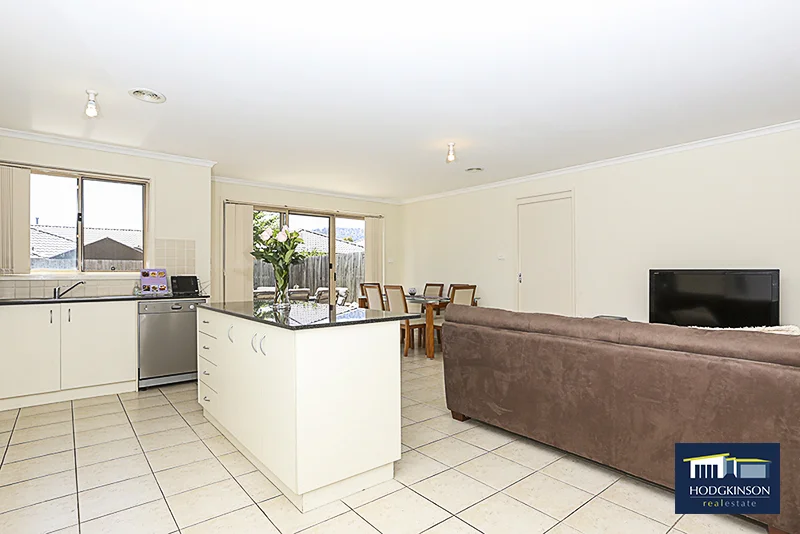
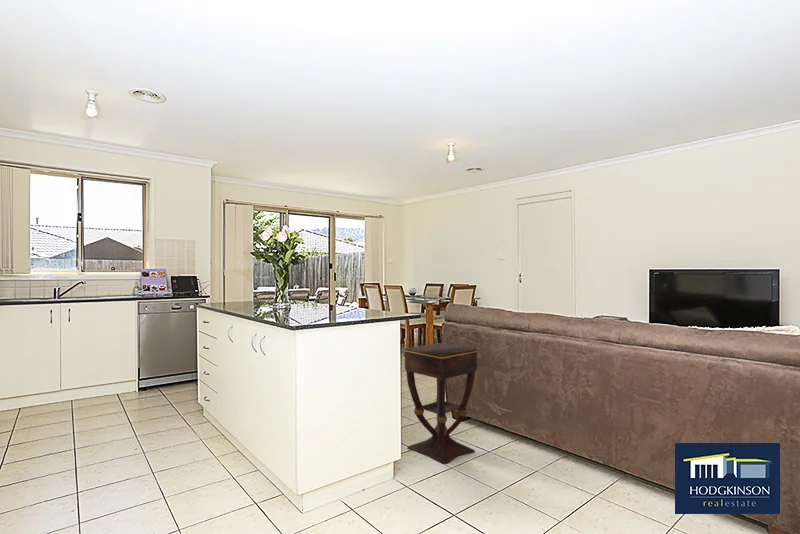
+ side table [403,342,479,465]
